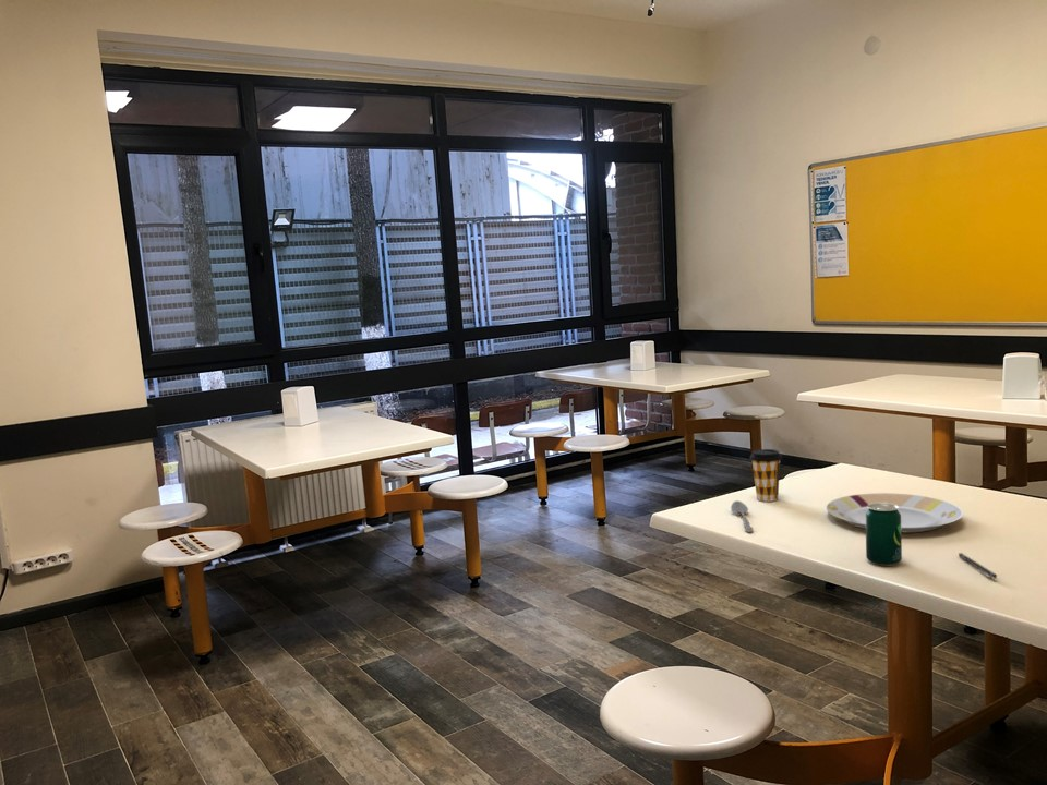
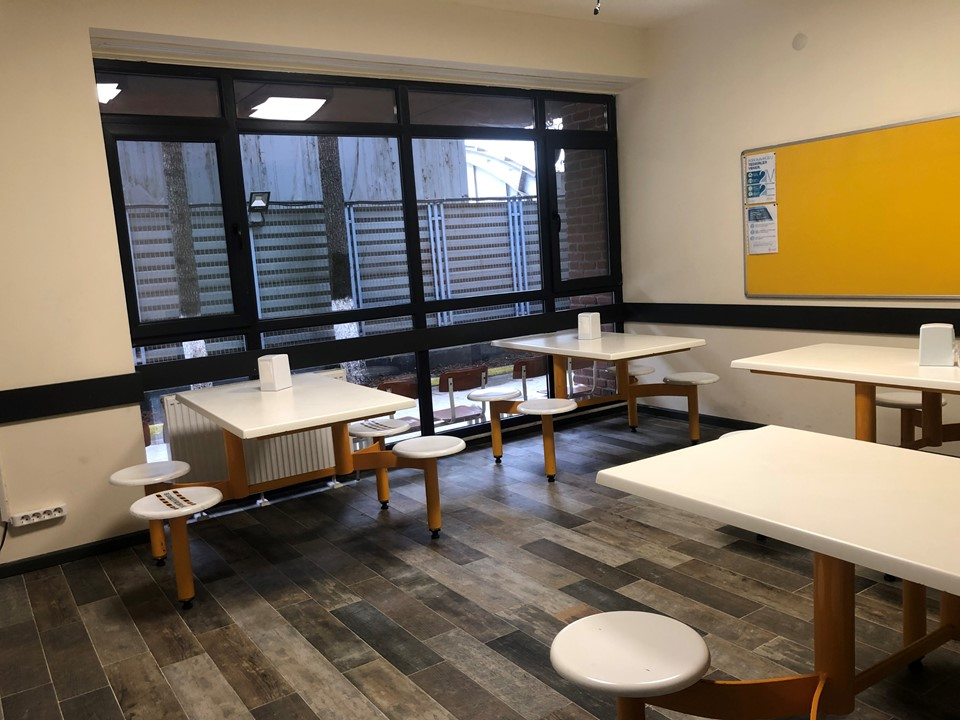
- pen [958,552,998,580]
- spoon [730,499,754,533]
- coffee cup [749,448,783,503]
- beverage can [865,503,903,567]
- plate [826,492,964,533]
